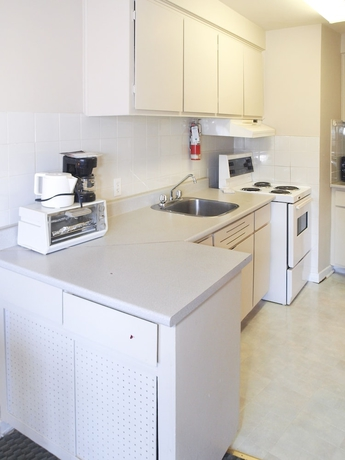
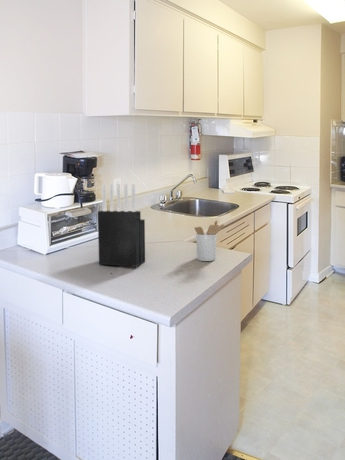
+ utensil holder [194,220,225,262]
+ knife block [97,183,146,268]
